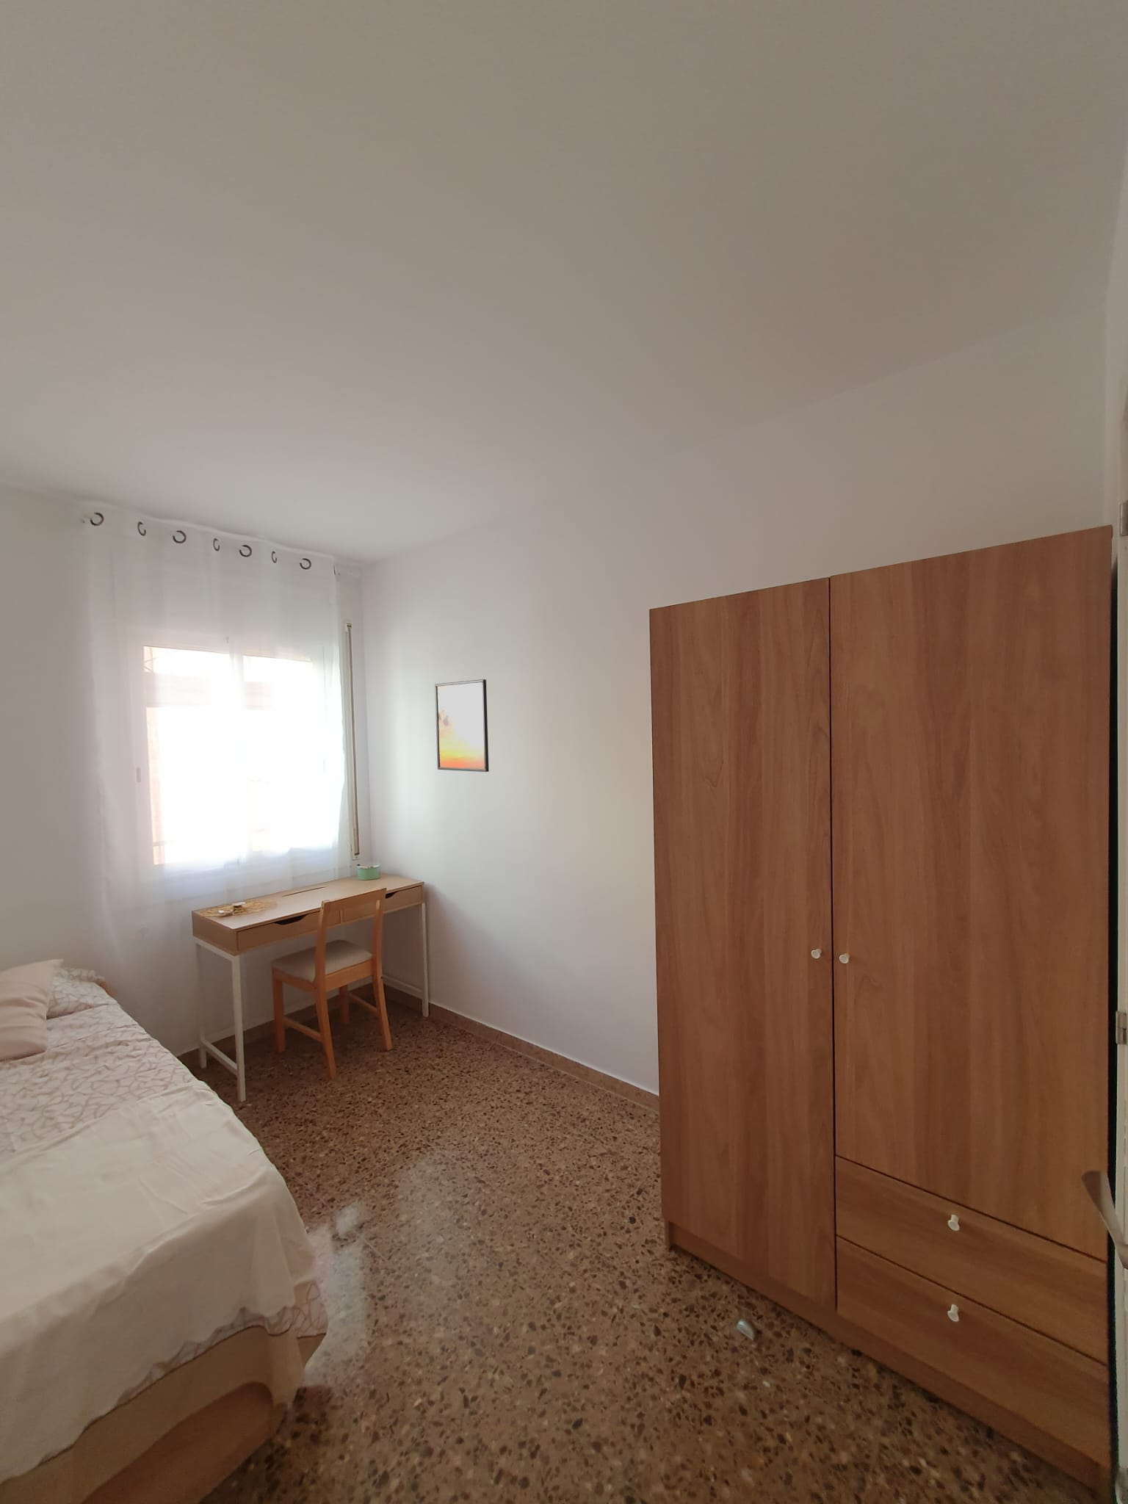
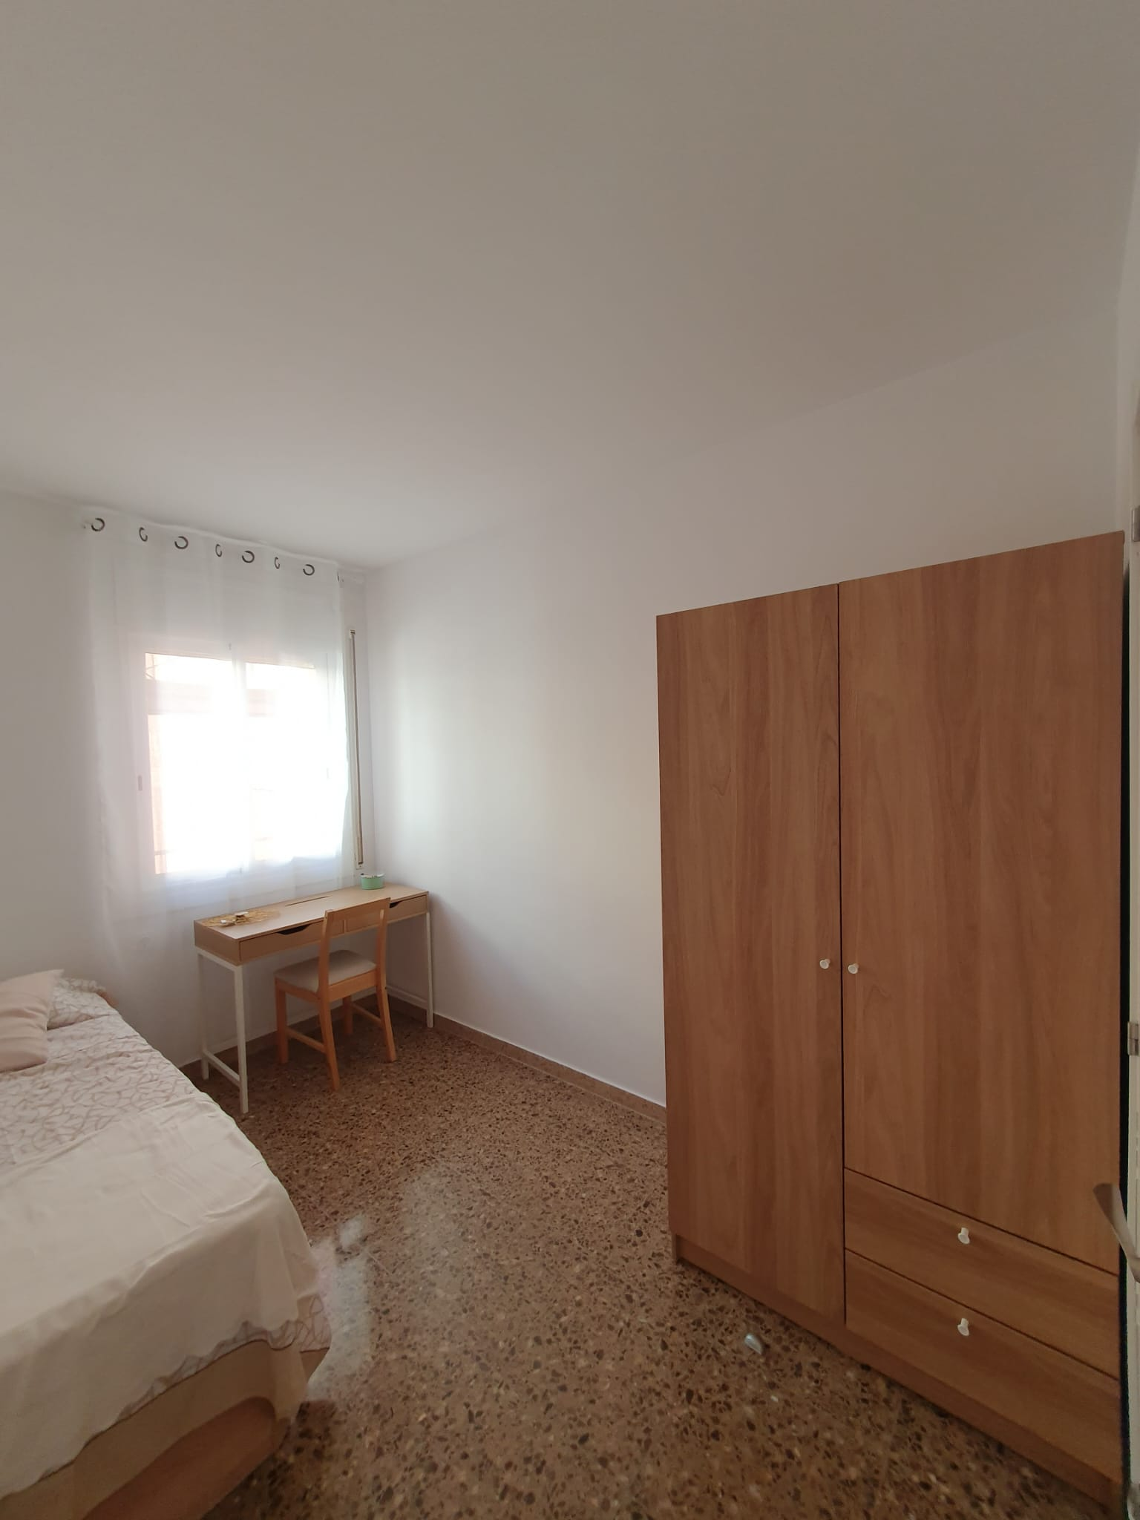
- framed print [434,679,489,772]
